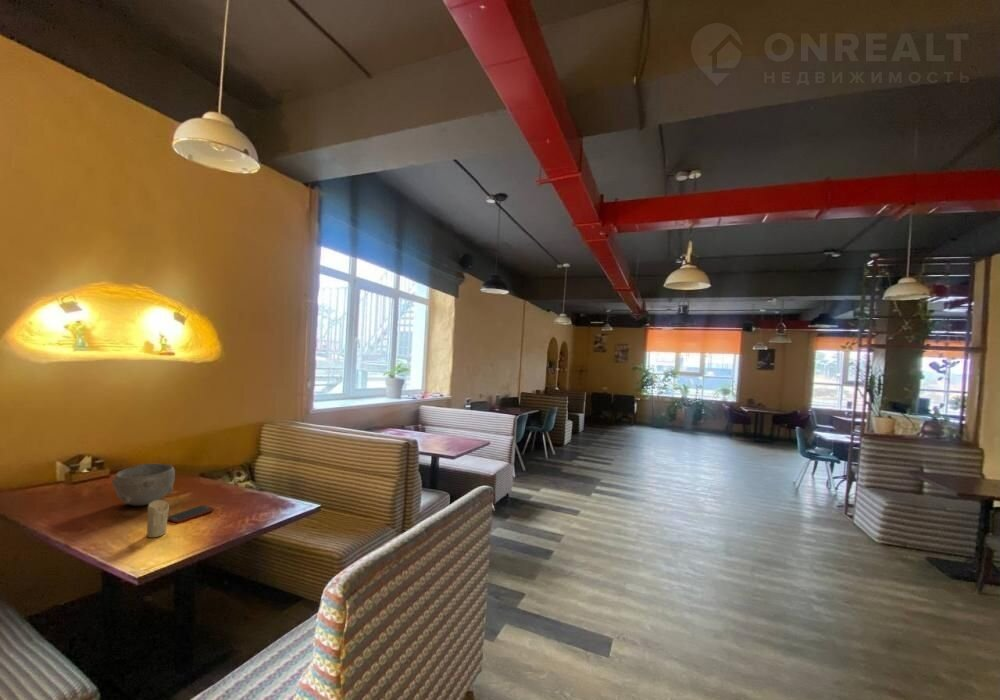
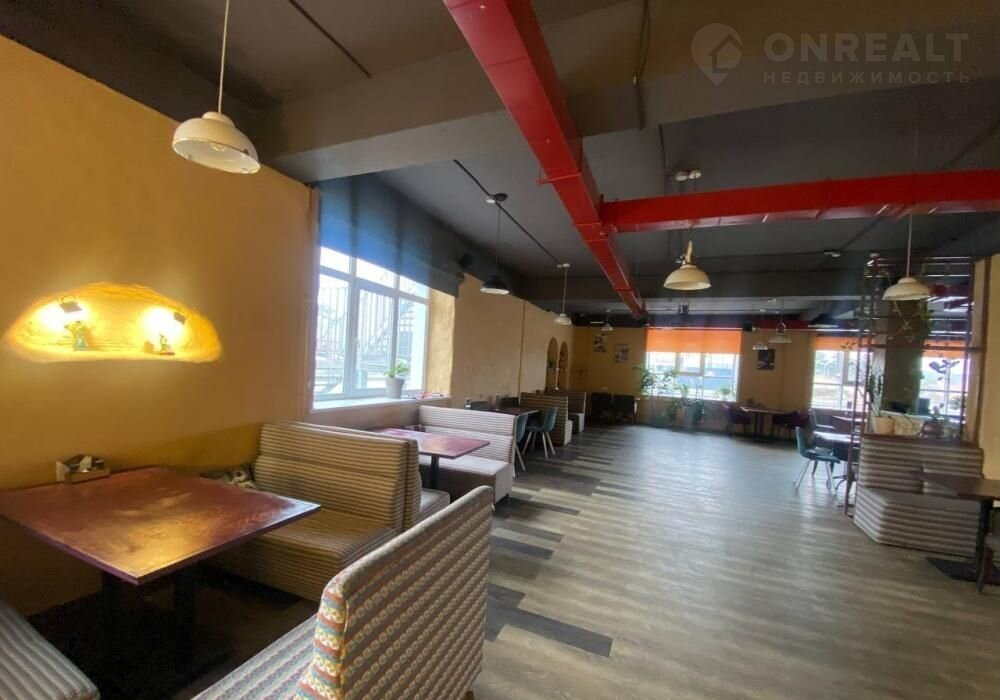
- candle [146,499,170,539]
- bowl [111,463,176,507]
- cell phone [167,504,215,524]
